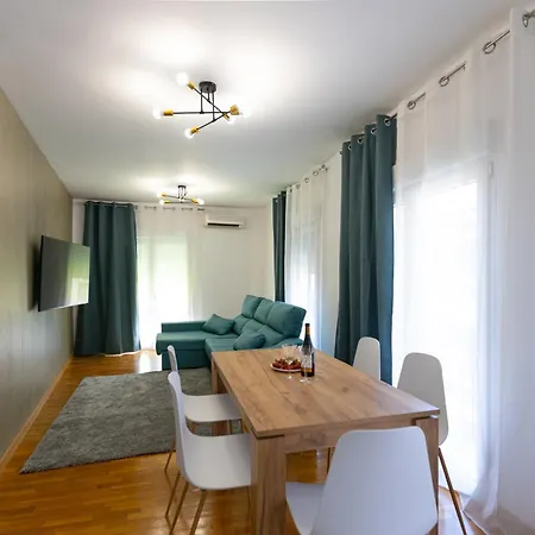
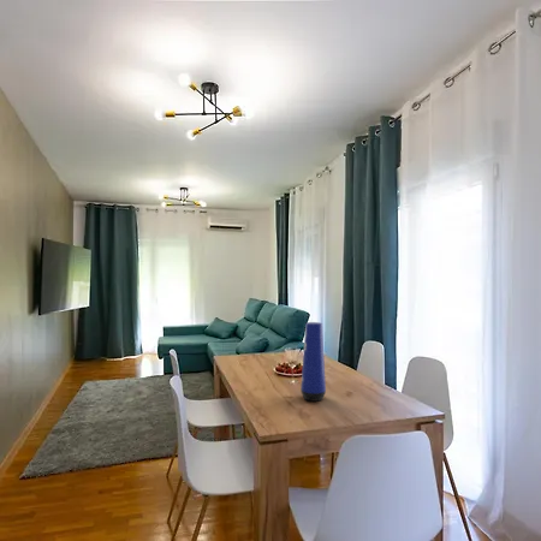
+ vase [299,321,327,403]
